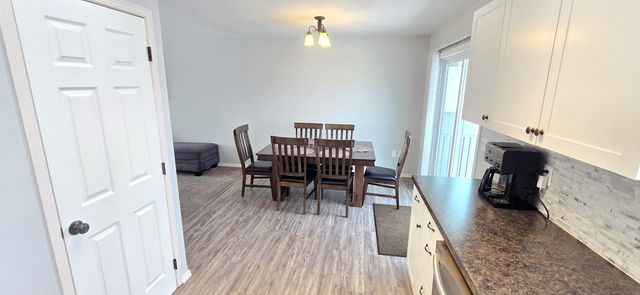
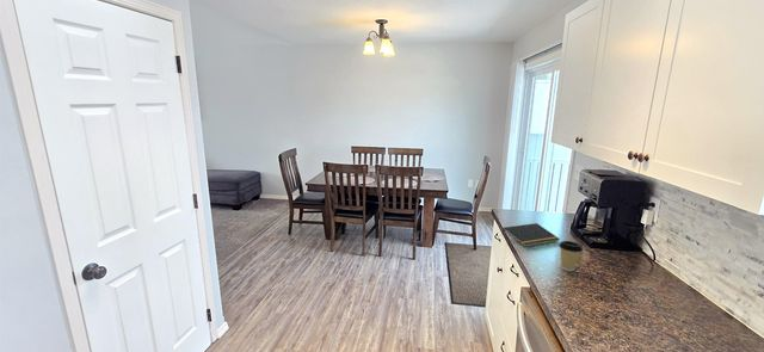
+ notepad [501,222,561,248]
+ coffee cup [557,240,584,272]
